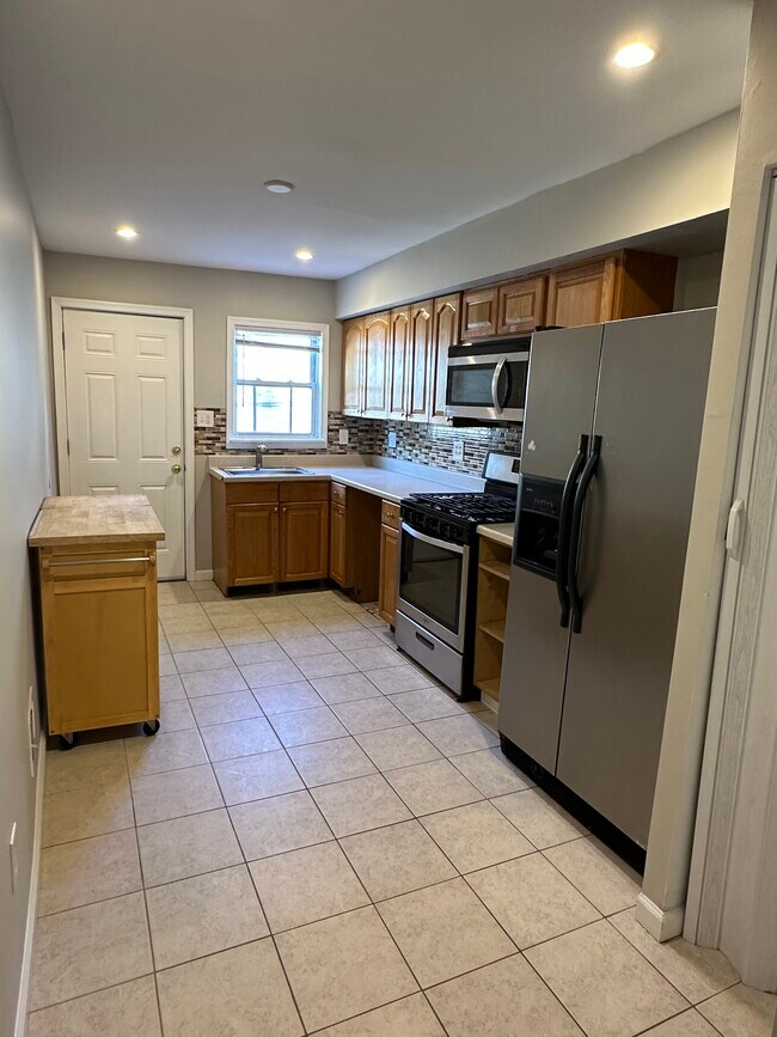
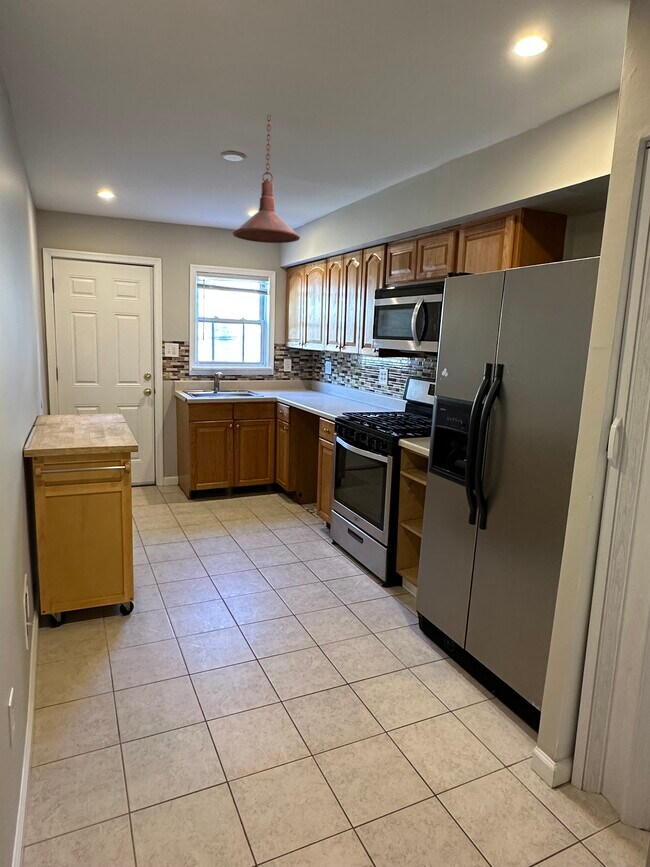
+ pendant light [231,114,301,244]
